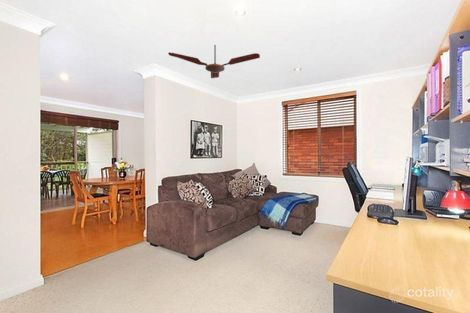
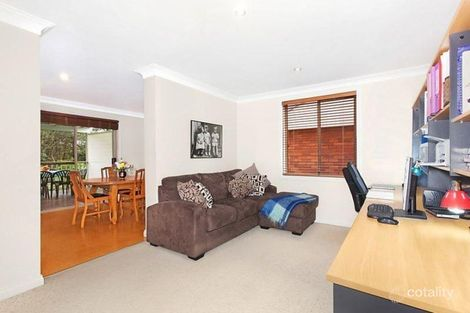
- ceiling fan [167,44,261,79]
